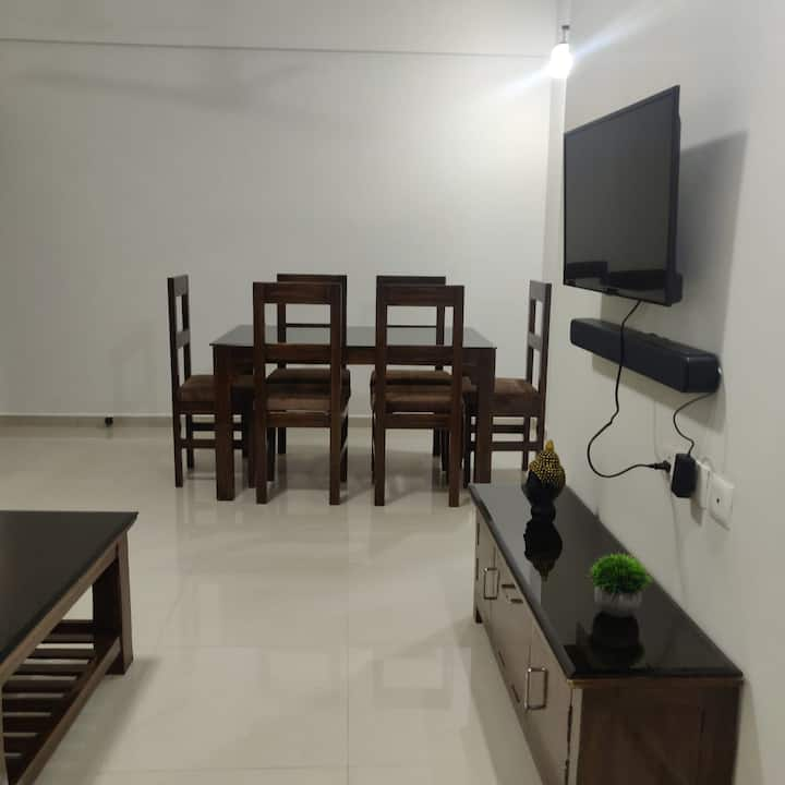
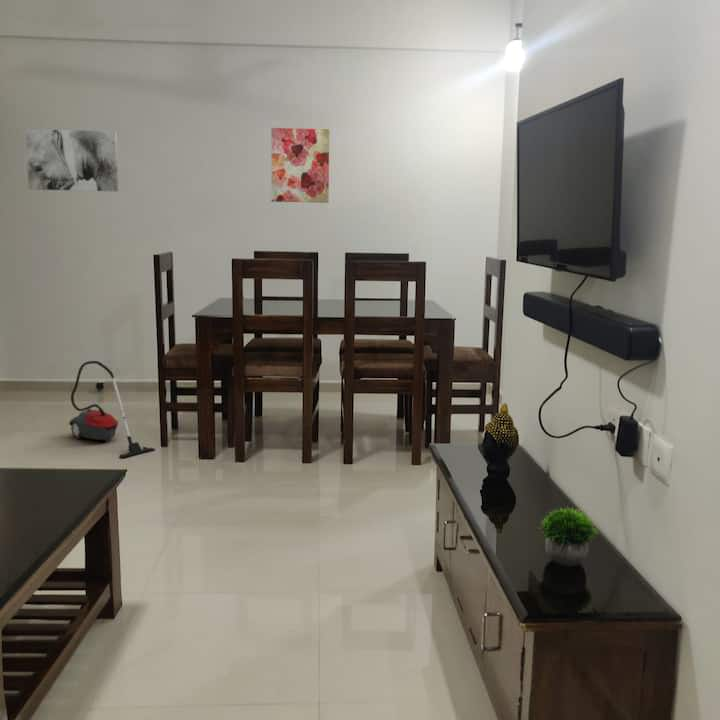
+ vacuum cleaner [68,360,156,459]
+ wall art [271,127,330,204]
+ wall art [25,128,119,192]
